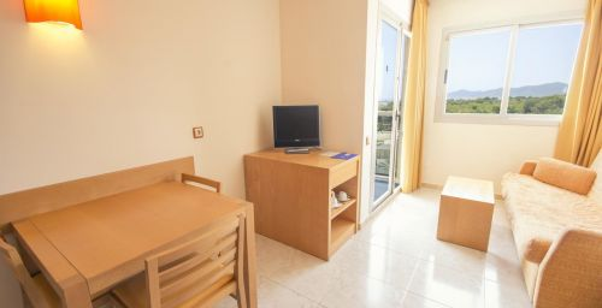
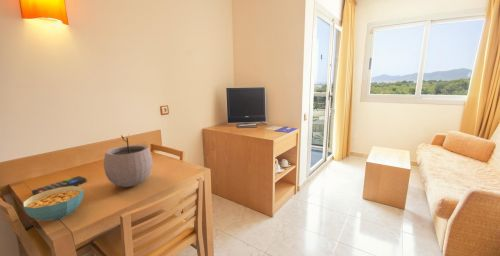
+ plant pot [103,134,153,188]
+ remote control [31,175,88,196]
+ cereal bowl [22,185,85,222]
